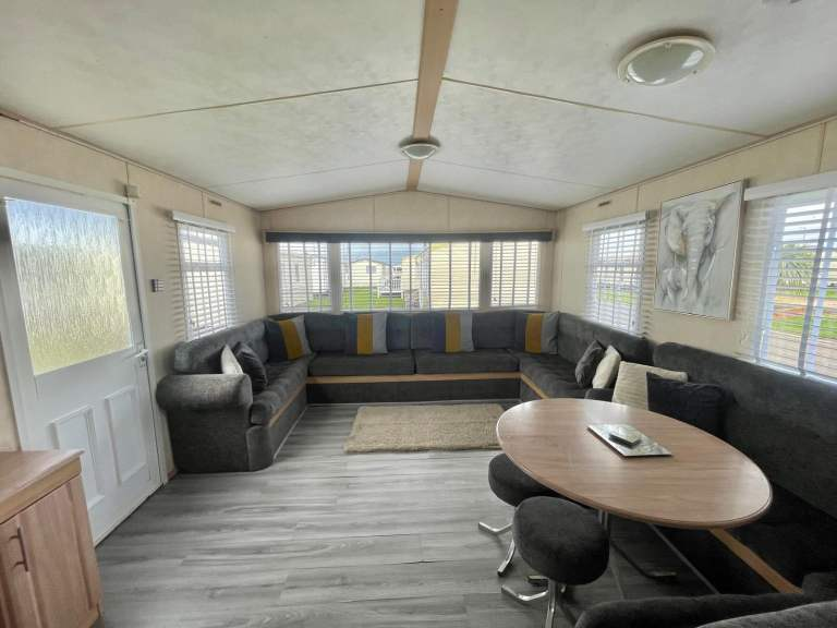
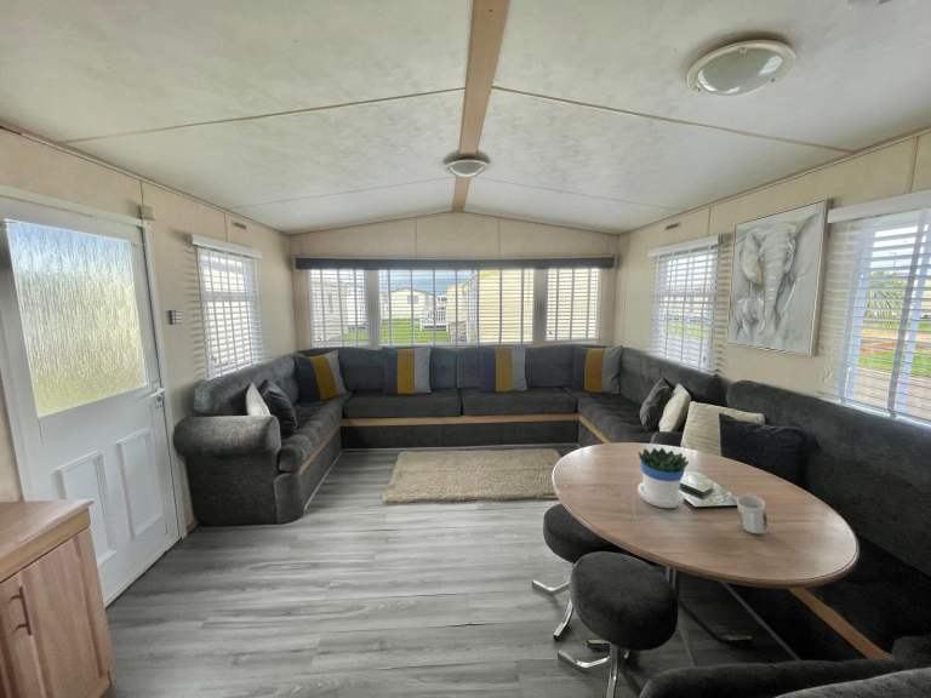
+ mug [736,494,770,534]
+ flowerpot [636,447,690,509]
